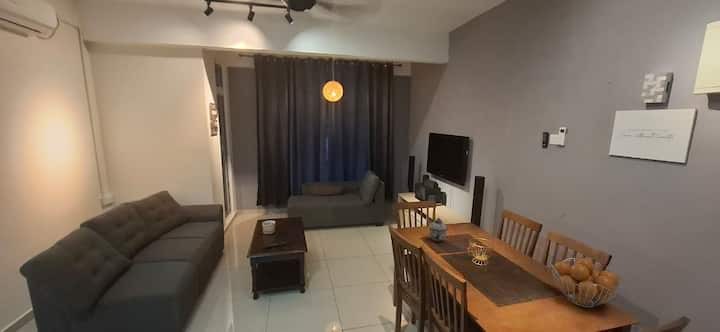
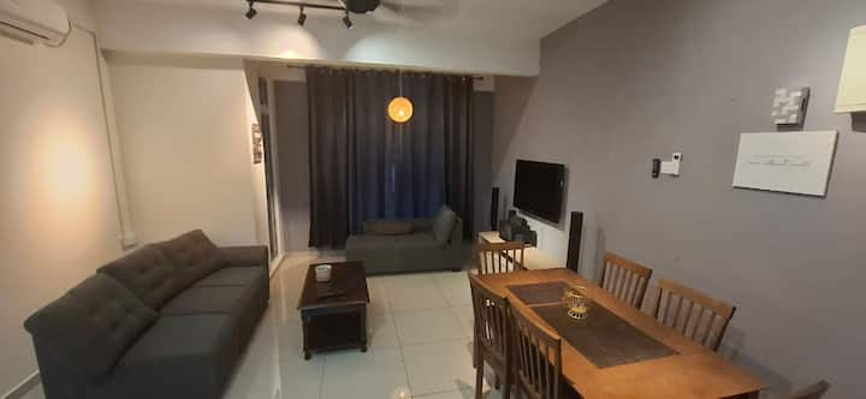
- fruit basket [550,257,622,309]
- lidded jar [428,217,449,243]
